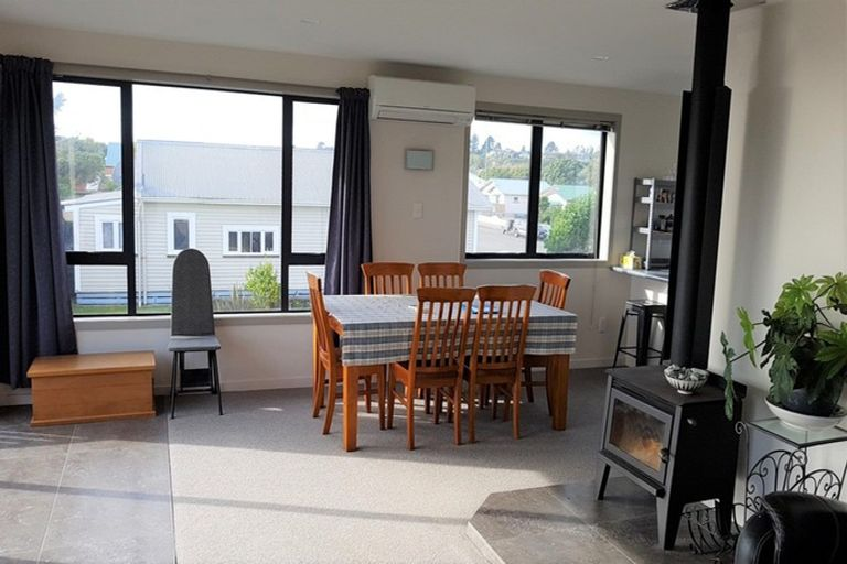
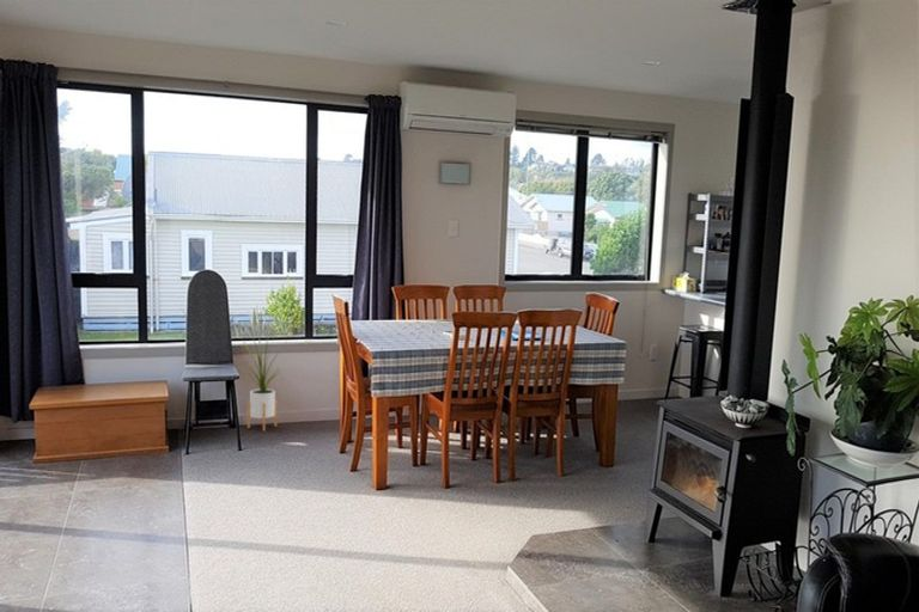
+ house plant [239,331,288,433]
